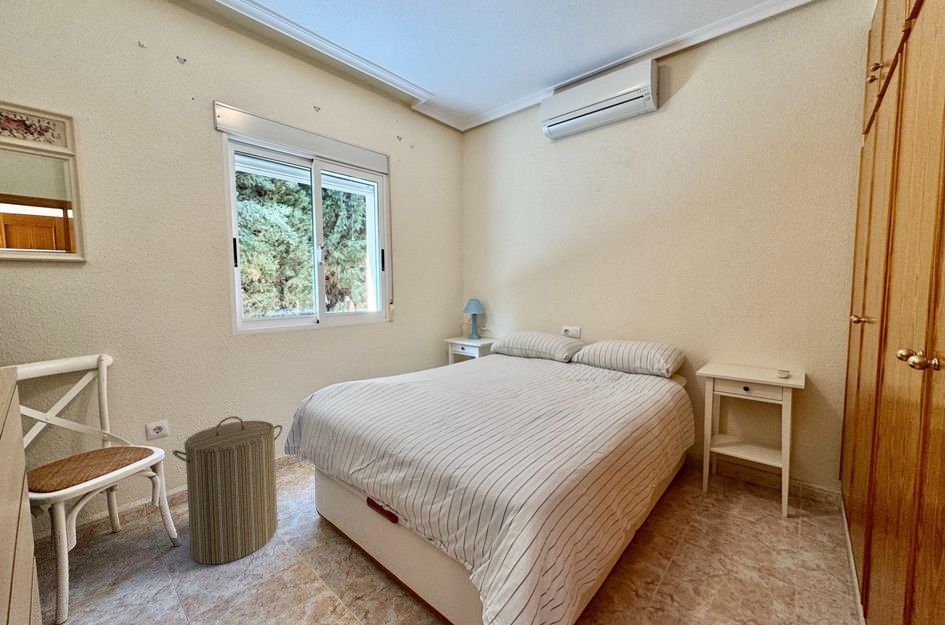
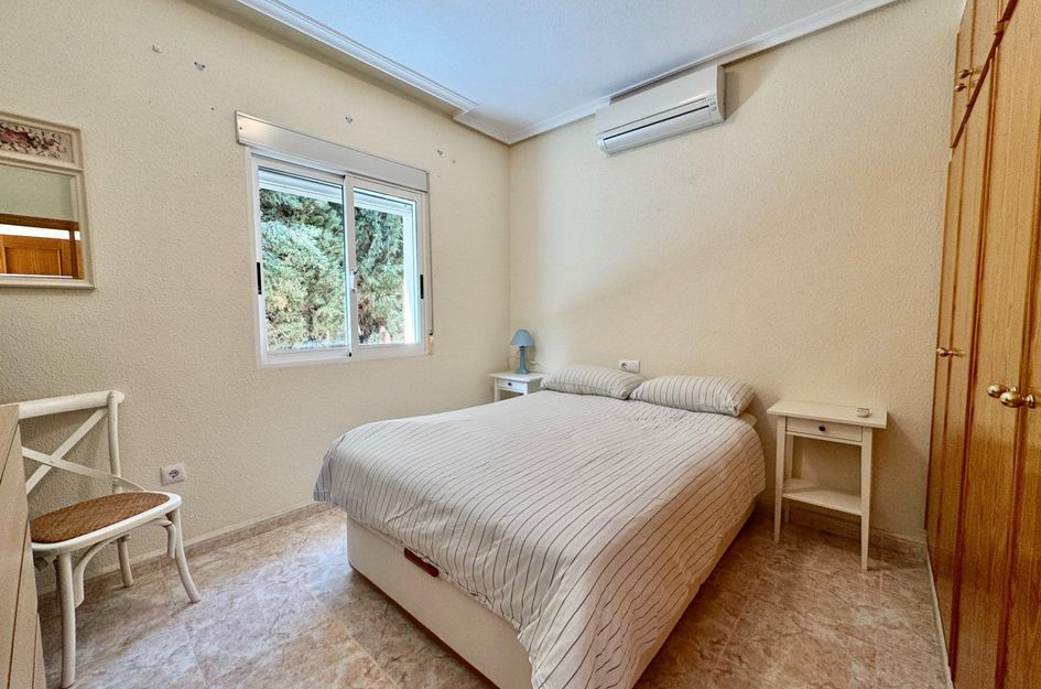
- laundry hamper [172,415,284,565]
